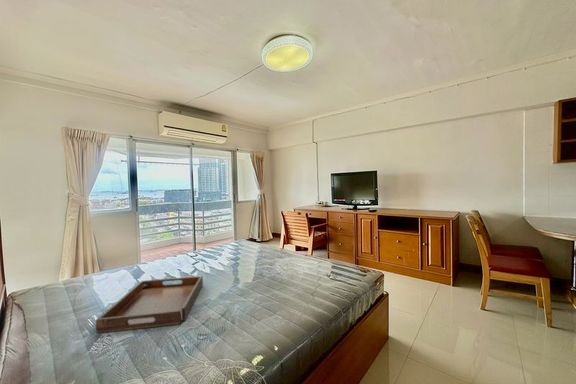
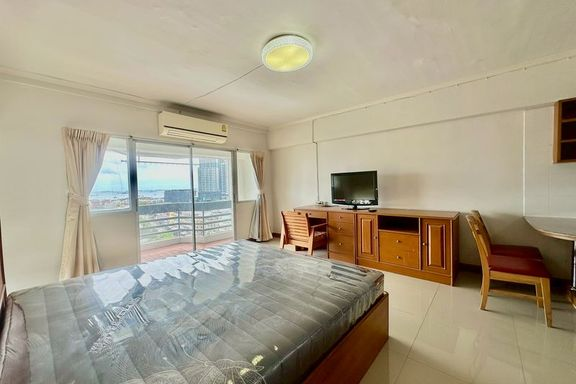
- serving tray [95,275,204,334]
